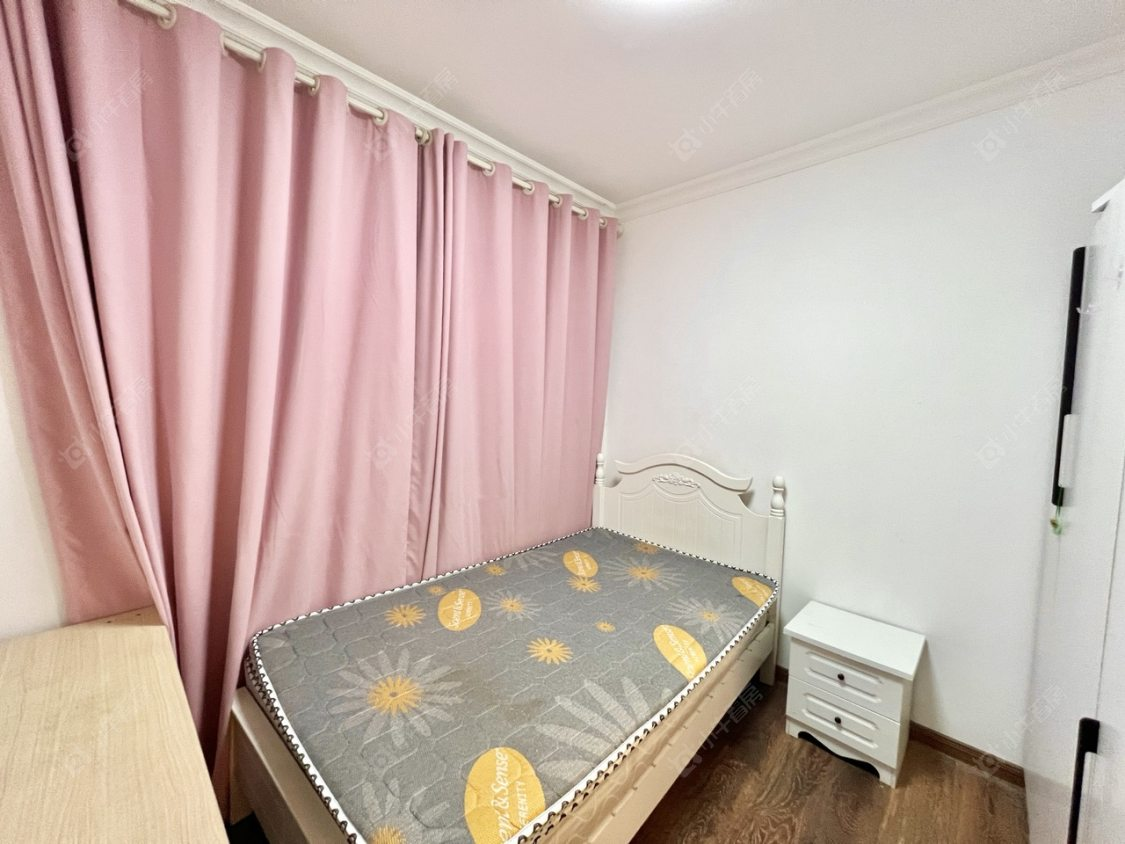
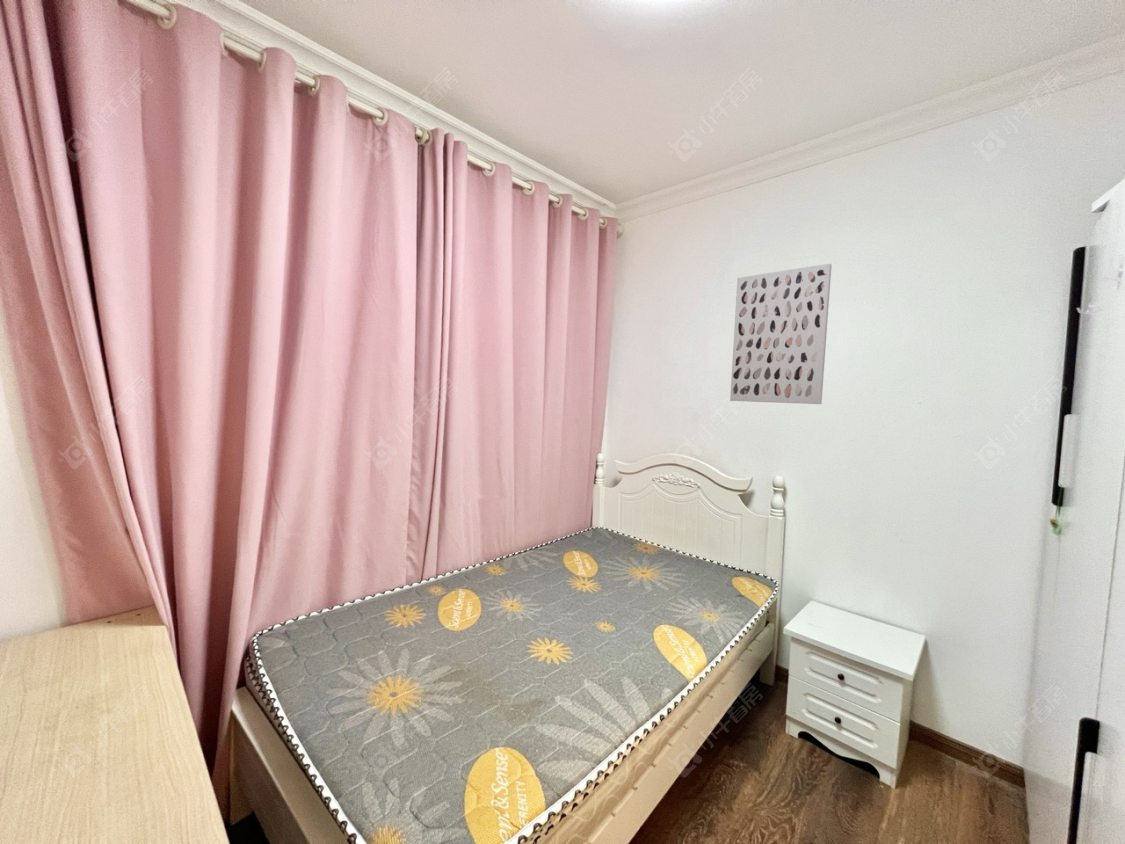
+ wall art [729,262,833,405]
